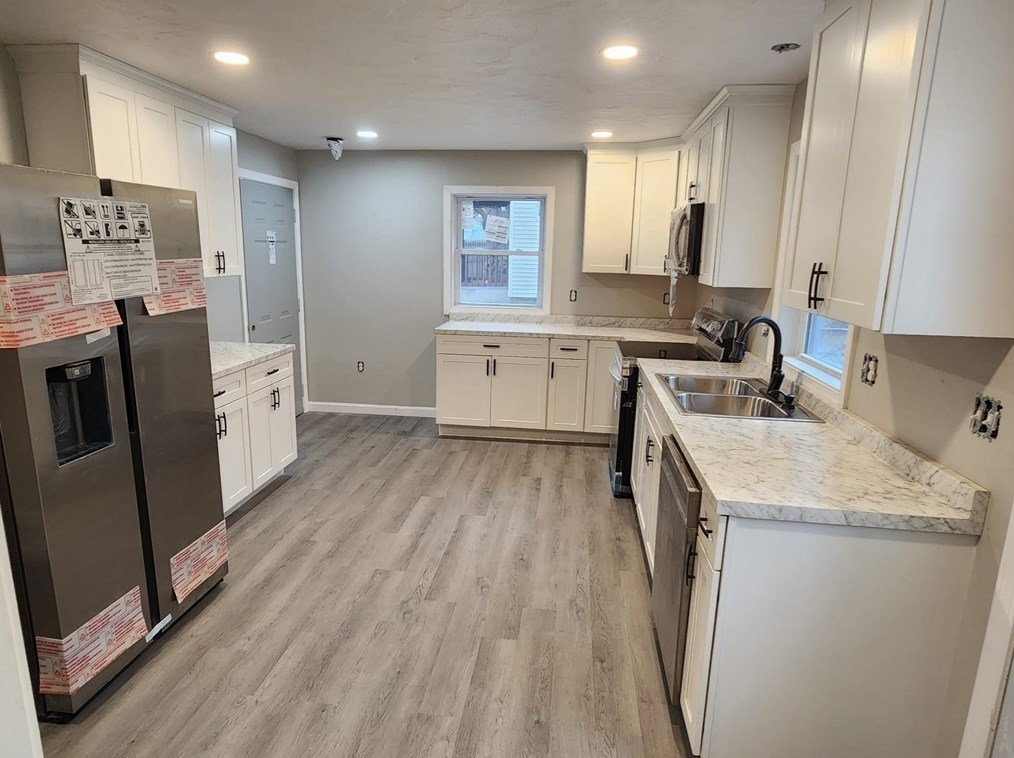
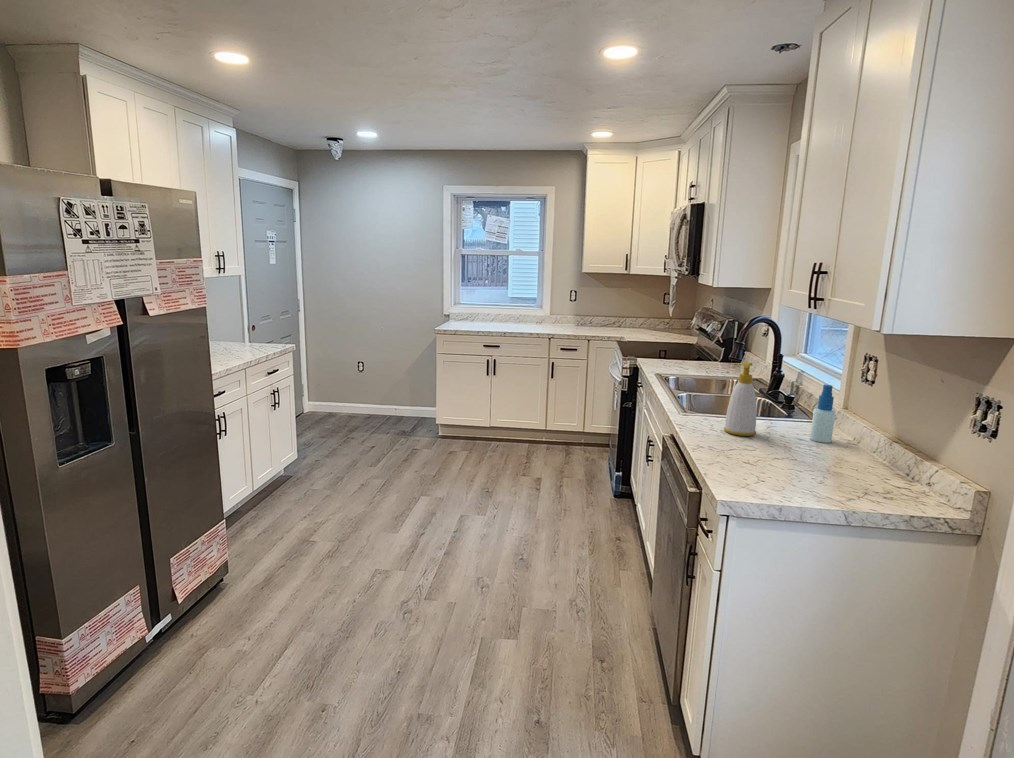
+ soap bottle [723,361,757,437]
+ spray bottle [809,384,836,444]
